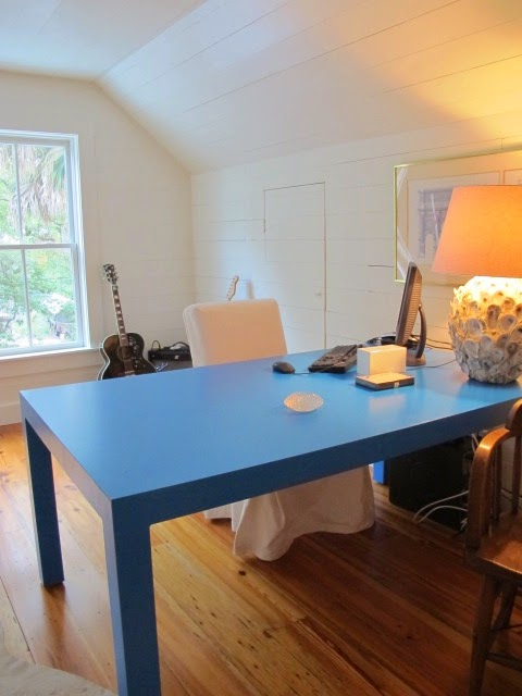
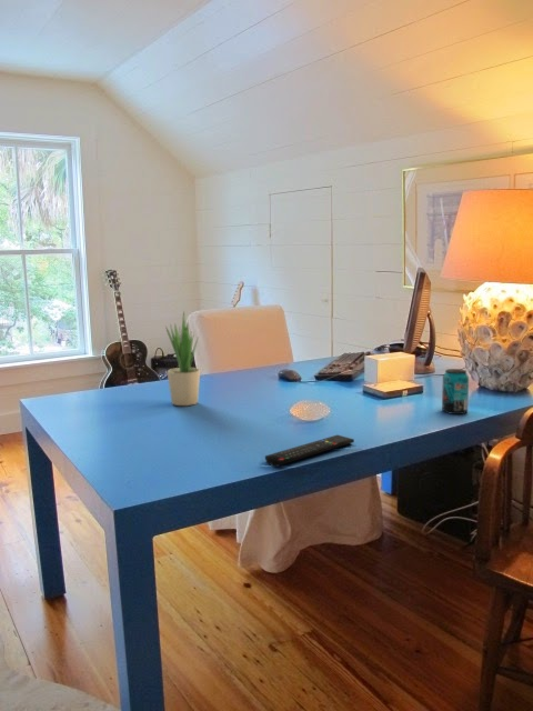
+ potted plant [164,310,201,407]
+ beverage can [441,368,470,415]
+ remote control [264,434,355,468]
